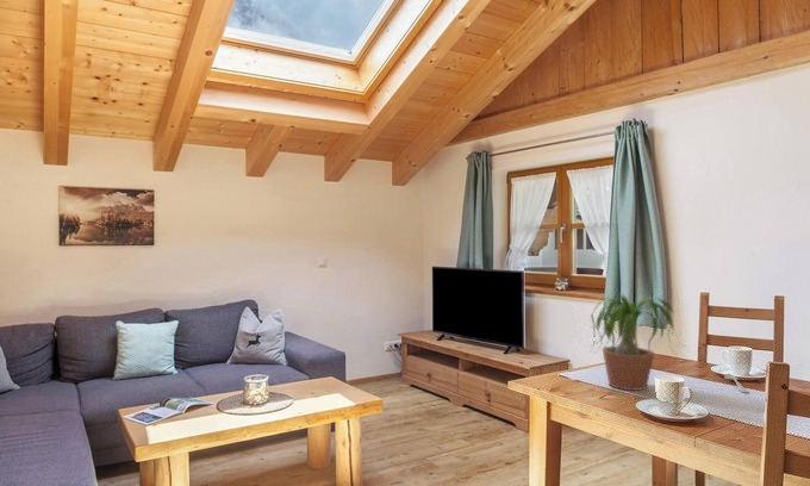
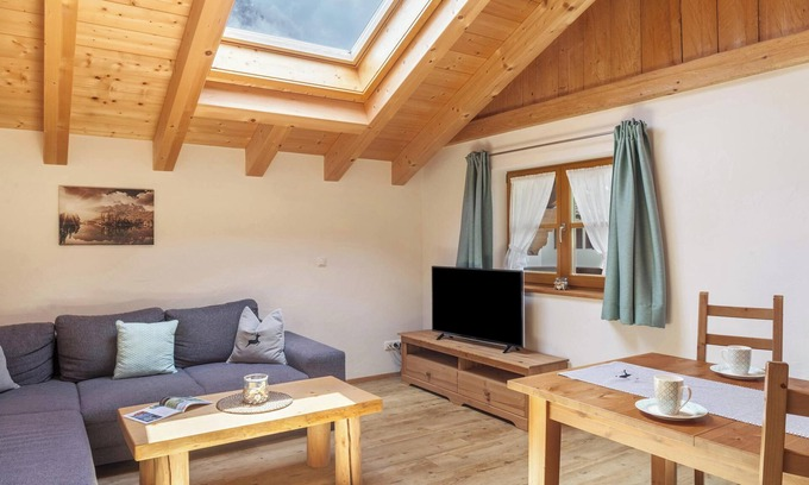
- potted plant [588,293,685,392]
- spoon [723,373,749,394]
